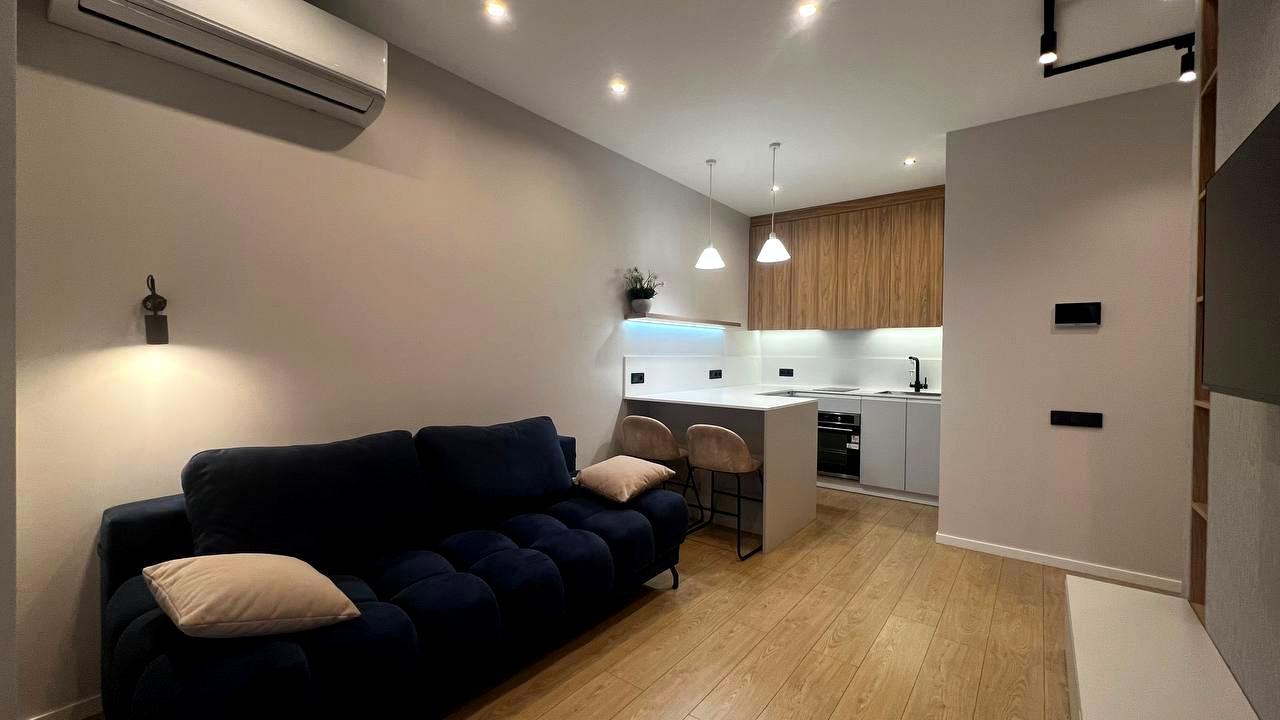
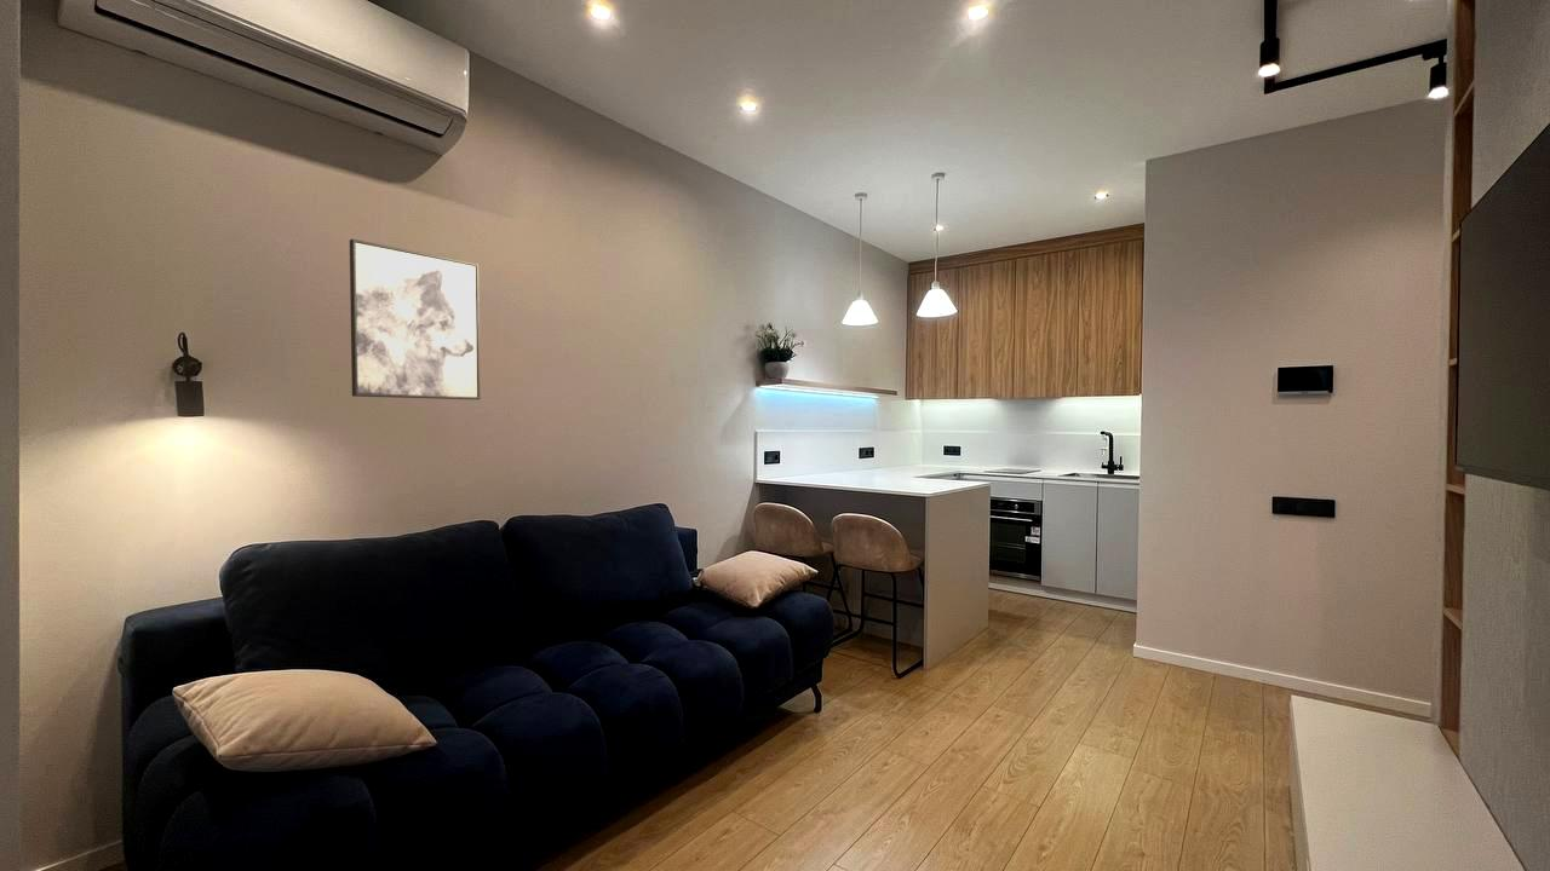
+ wall art [349,238,481,400]
